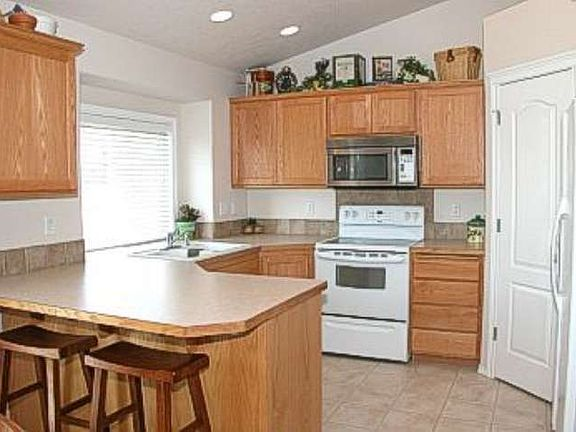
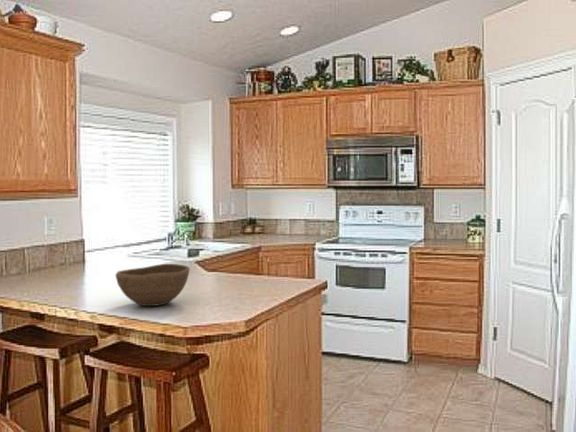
+ bowl [115,263,191,307]
